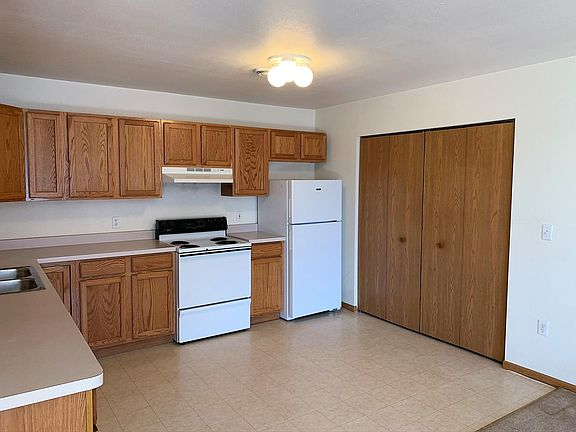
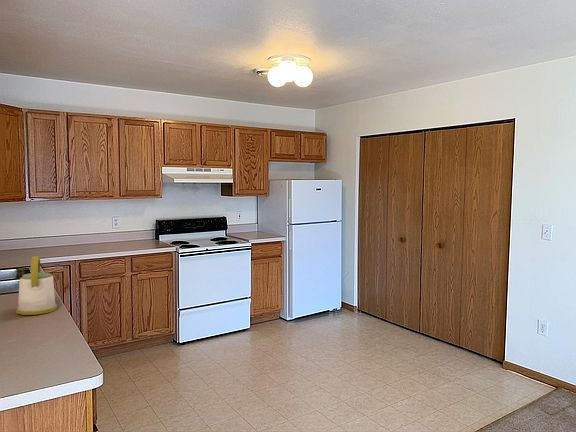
+ kettle [15,255,58,316]
